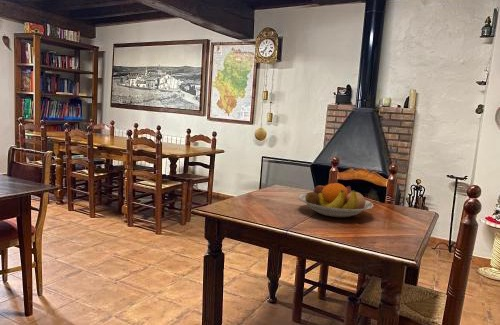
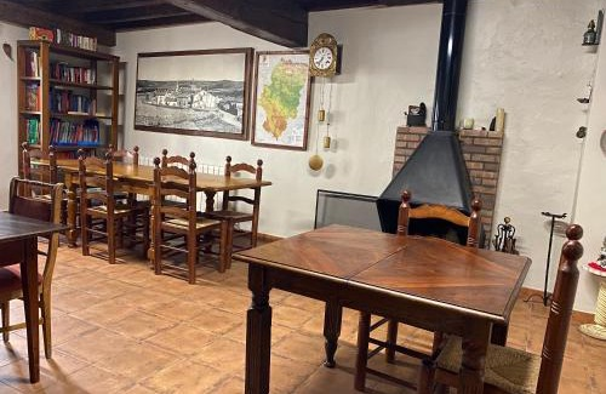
- fruit bowl [297,181,374,218]
